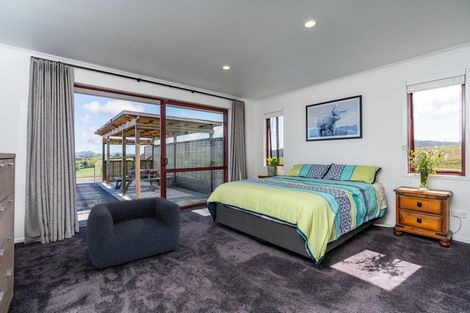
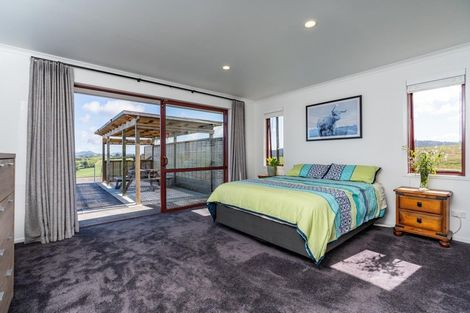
- armchair [85,196,182,270]
